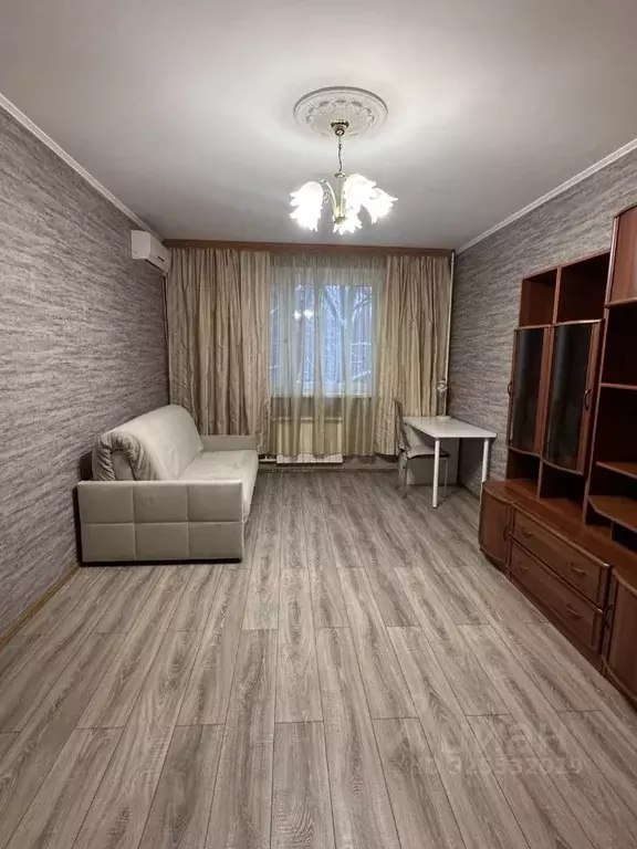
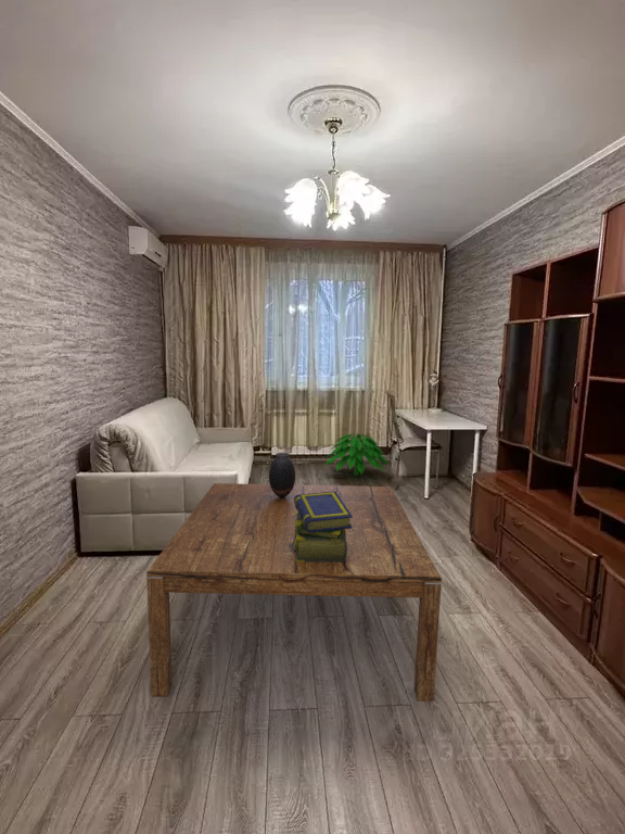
+ indoor plant [323,430,390,478]
+ coffee table [145,482,443,703]
+ vase [268,452,296,497]
+ stack of books [294,492,353,563]
